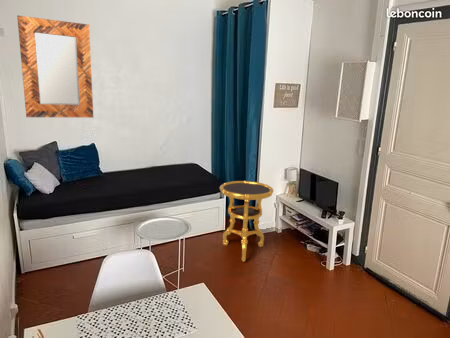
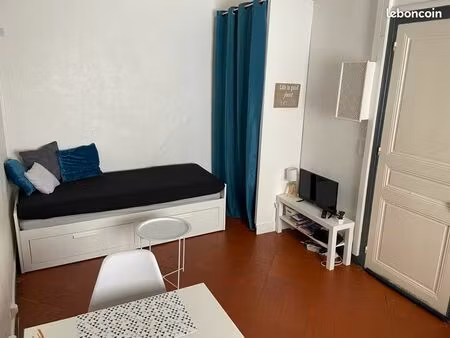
- side table [219,180,275,263]
- home mirror [16,14,94,119]
